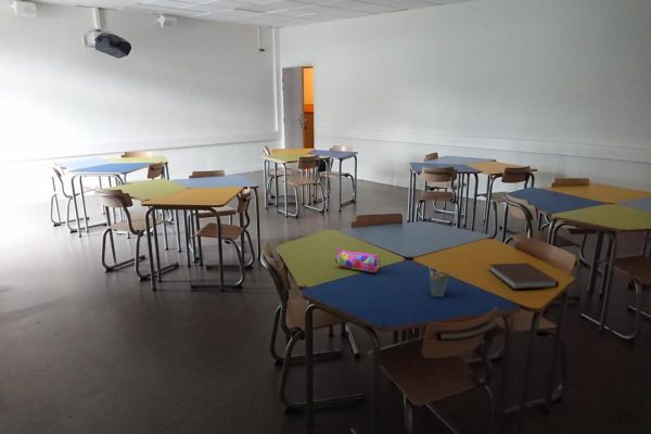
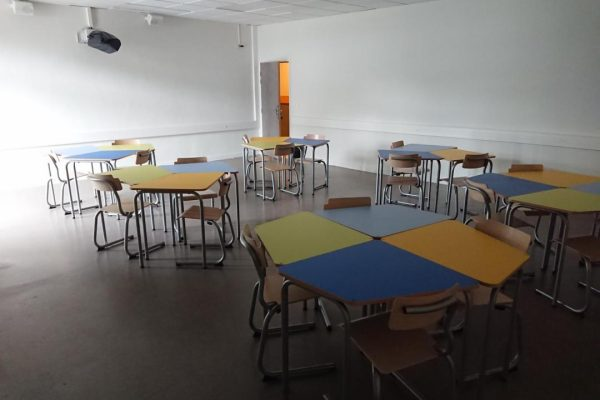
- pencil case [334,247,381,273]
- notebook [488,261,560,291]
- pen holder [429,266,450,298]
